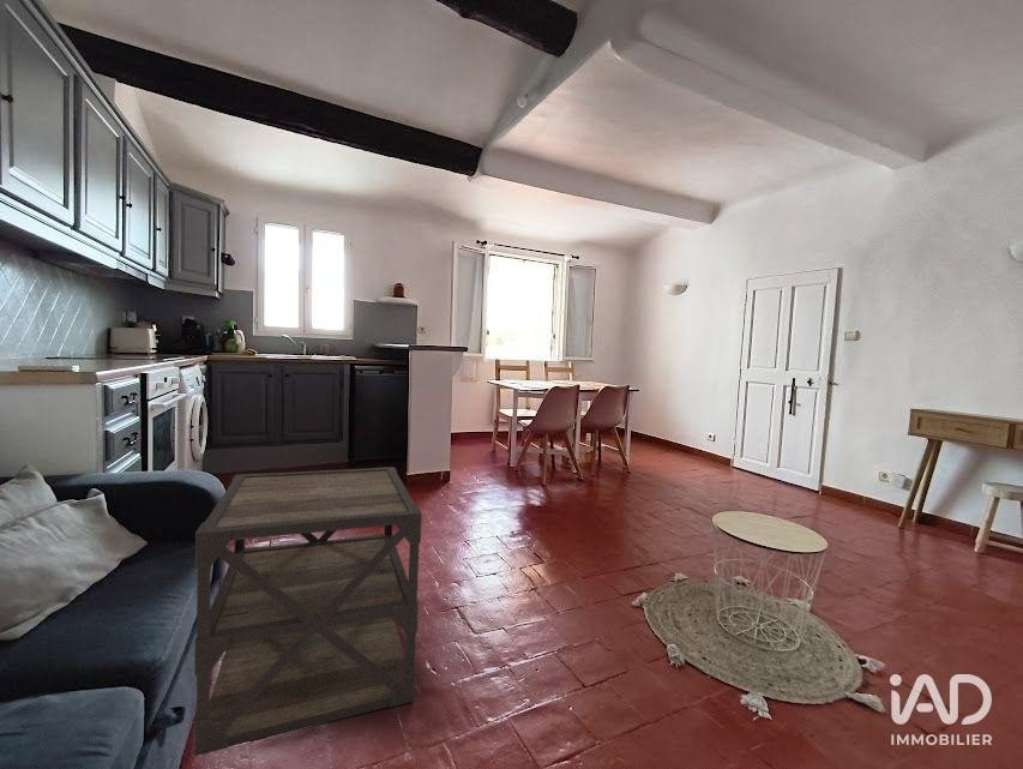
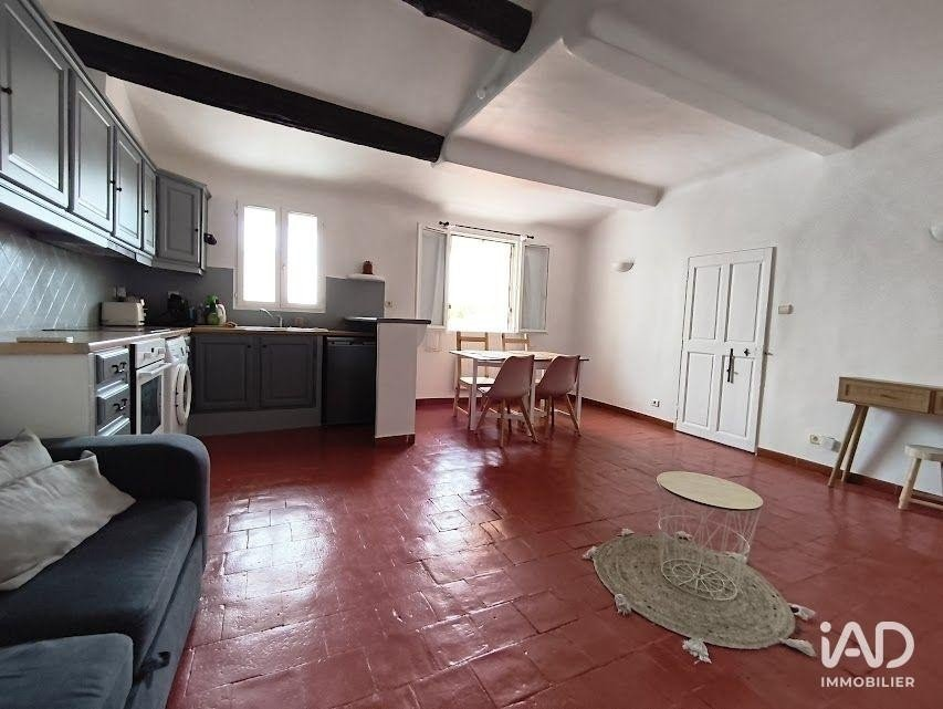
- side table [193,465,423,757]
